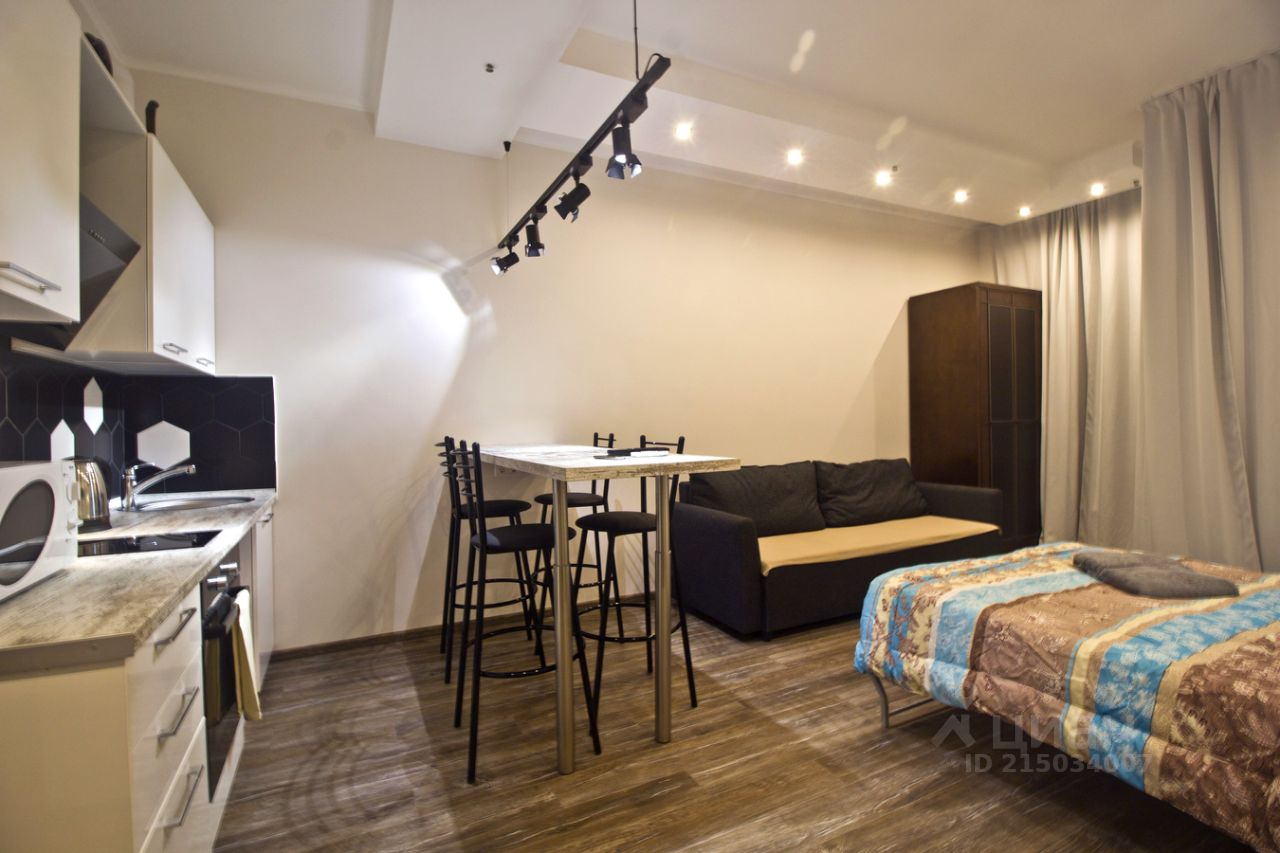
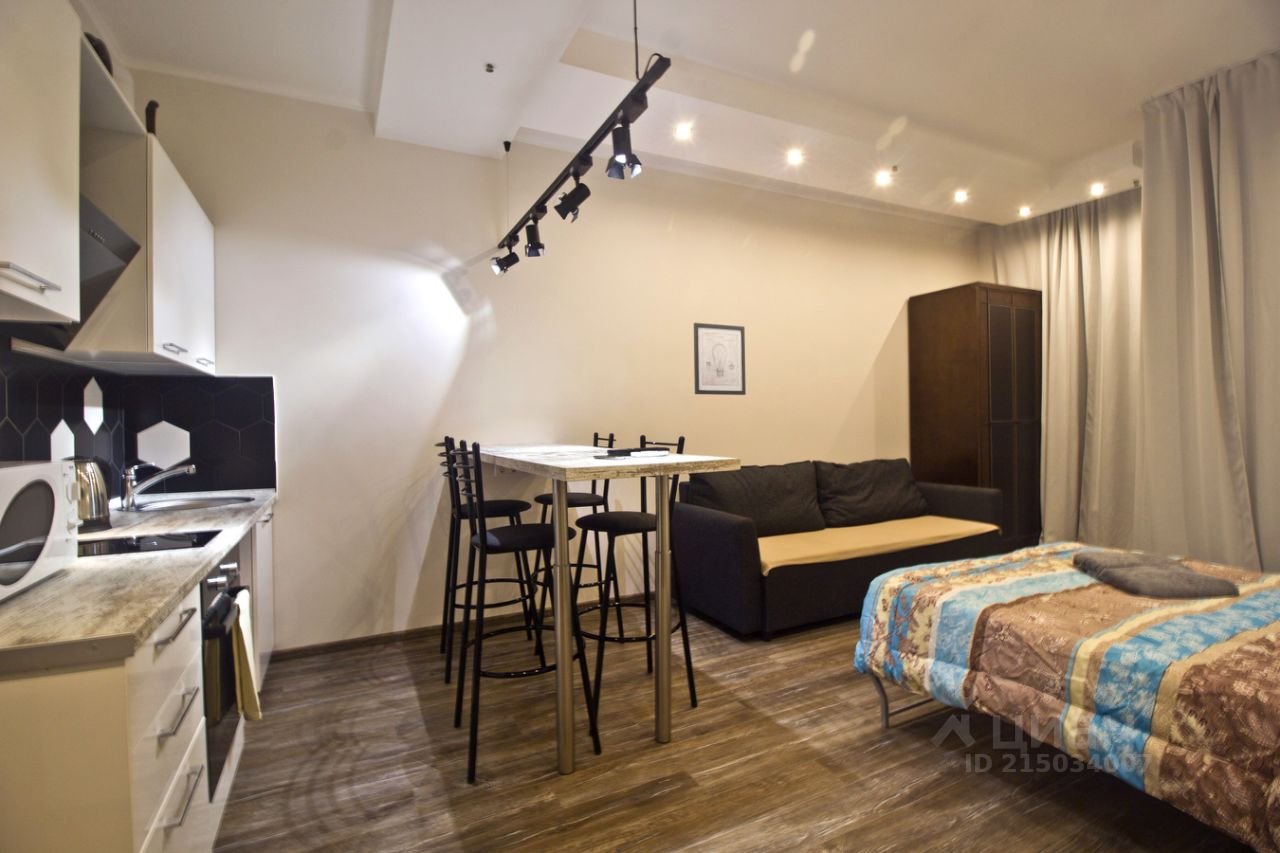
+ wall art [693,322,747,396]
